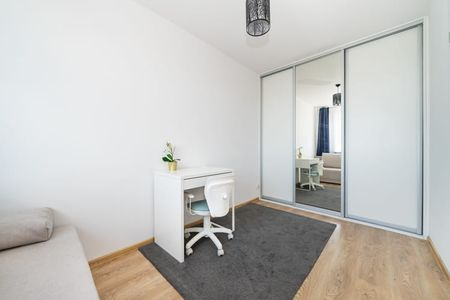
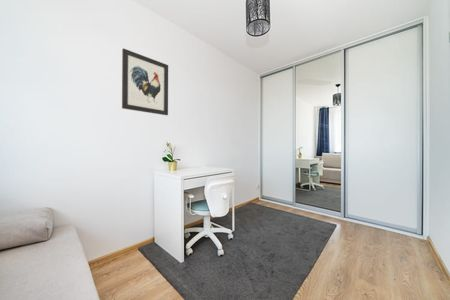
+ wall art [121,48,169,116]
